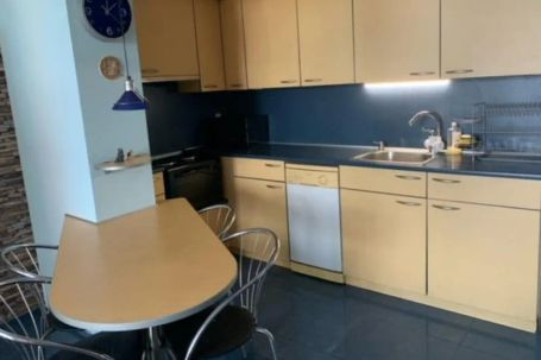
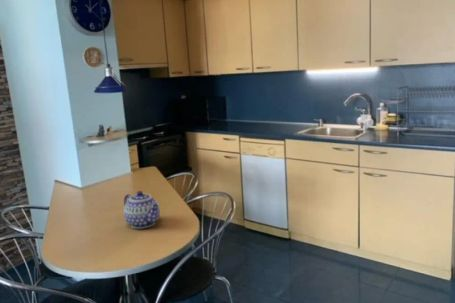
+ teapot [123,190,161,230]
